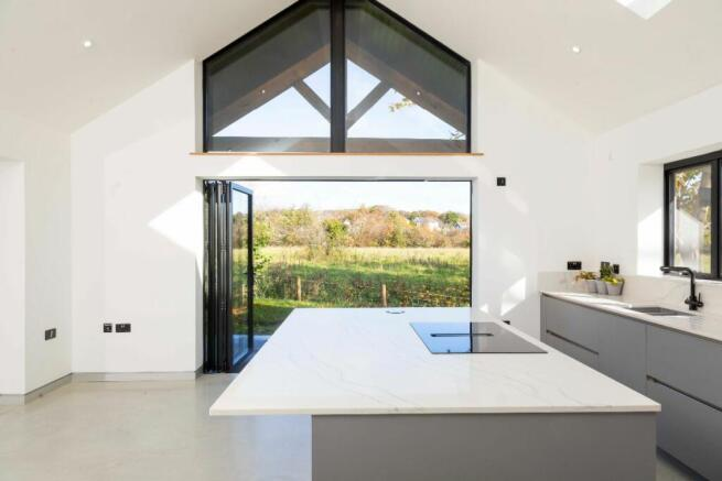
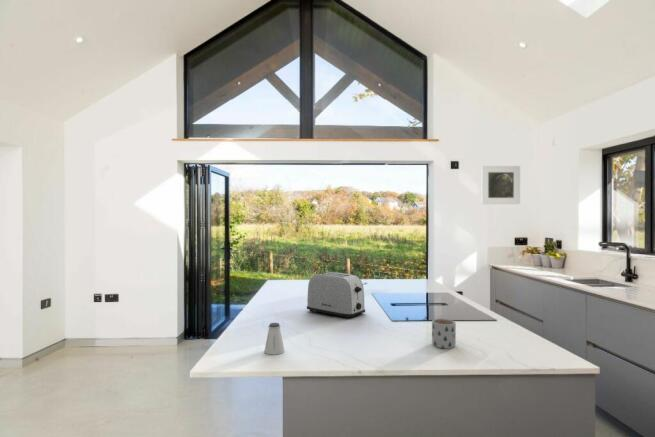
+ toaster [306,271,366,320]
+ saltshaker [263,322,285,356]
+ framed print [481,165,521,205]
+ mug [431,318,457,350]
